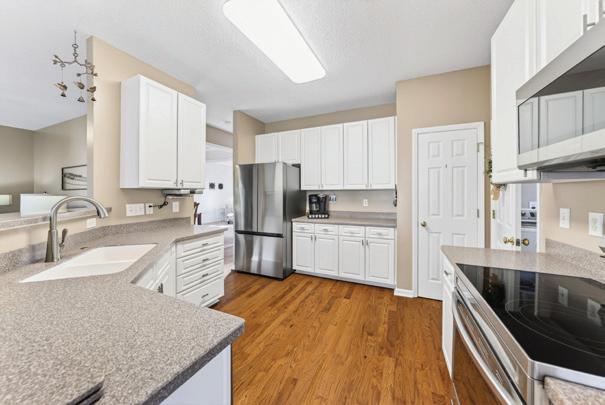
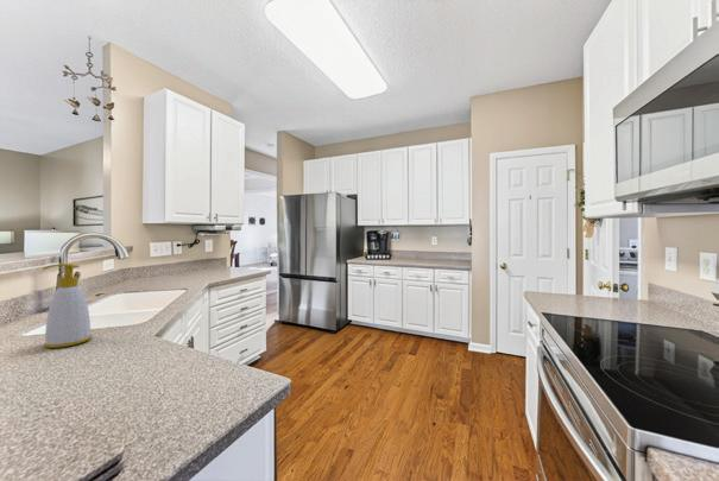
+ soap bottle [42,262,93,349]
